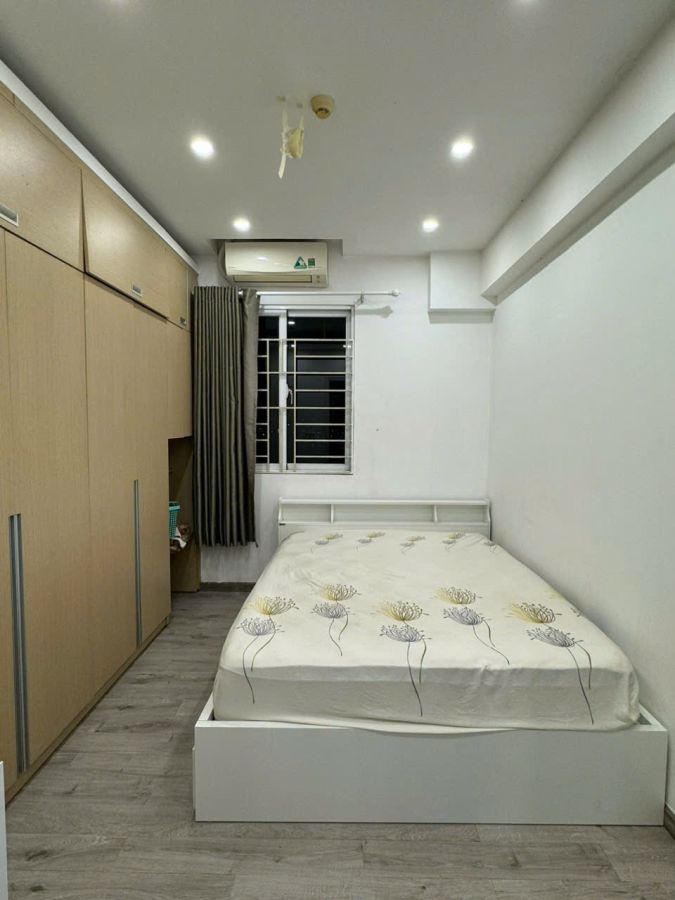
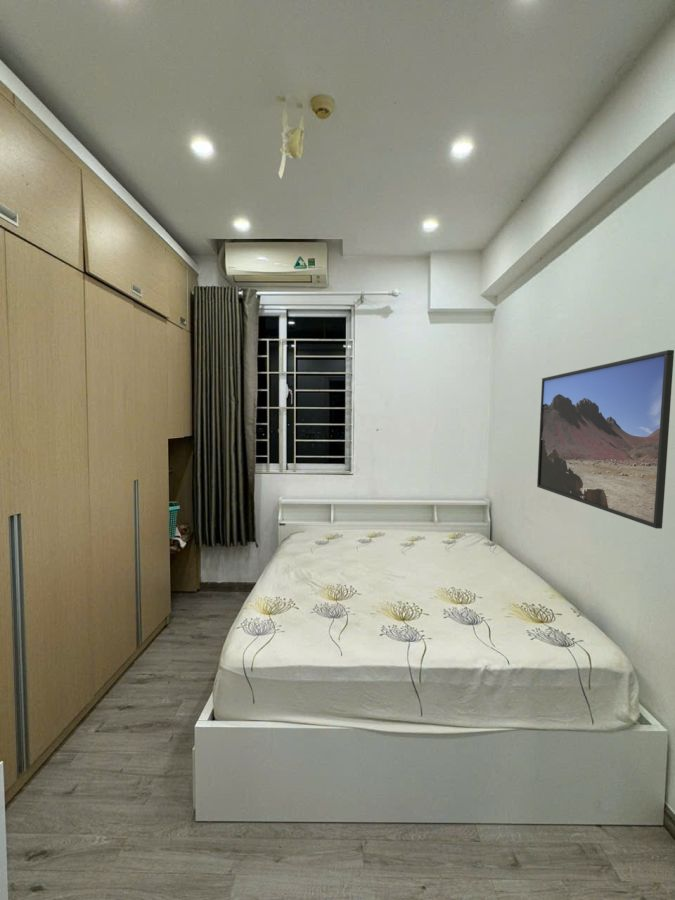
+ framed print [536,349,675,530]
